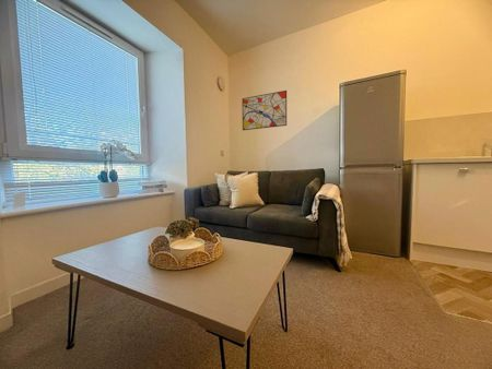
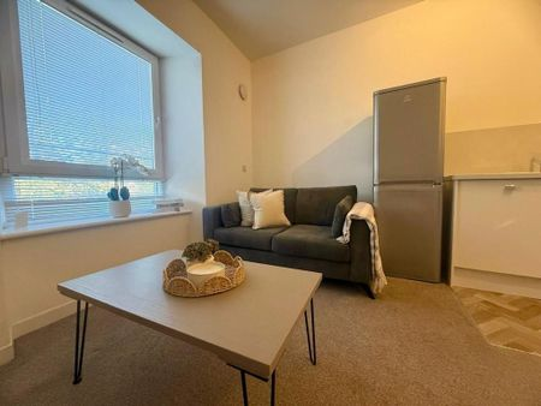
- wall art [242,90,288,131]
